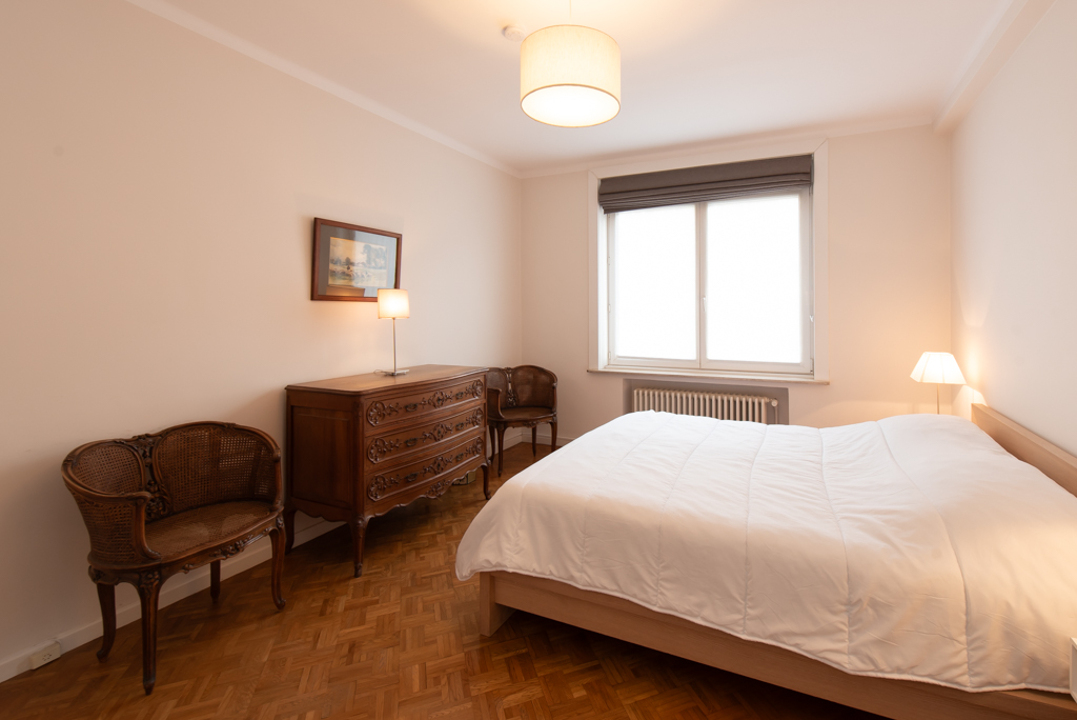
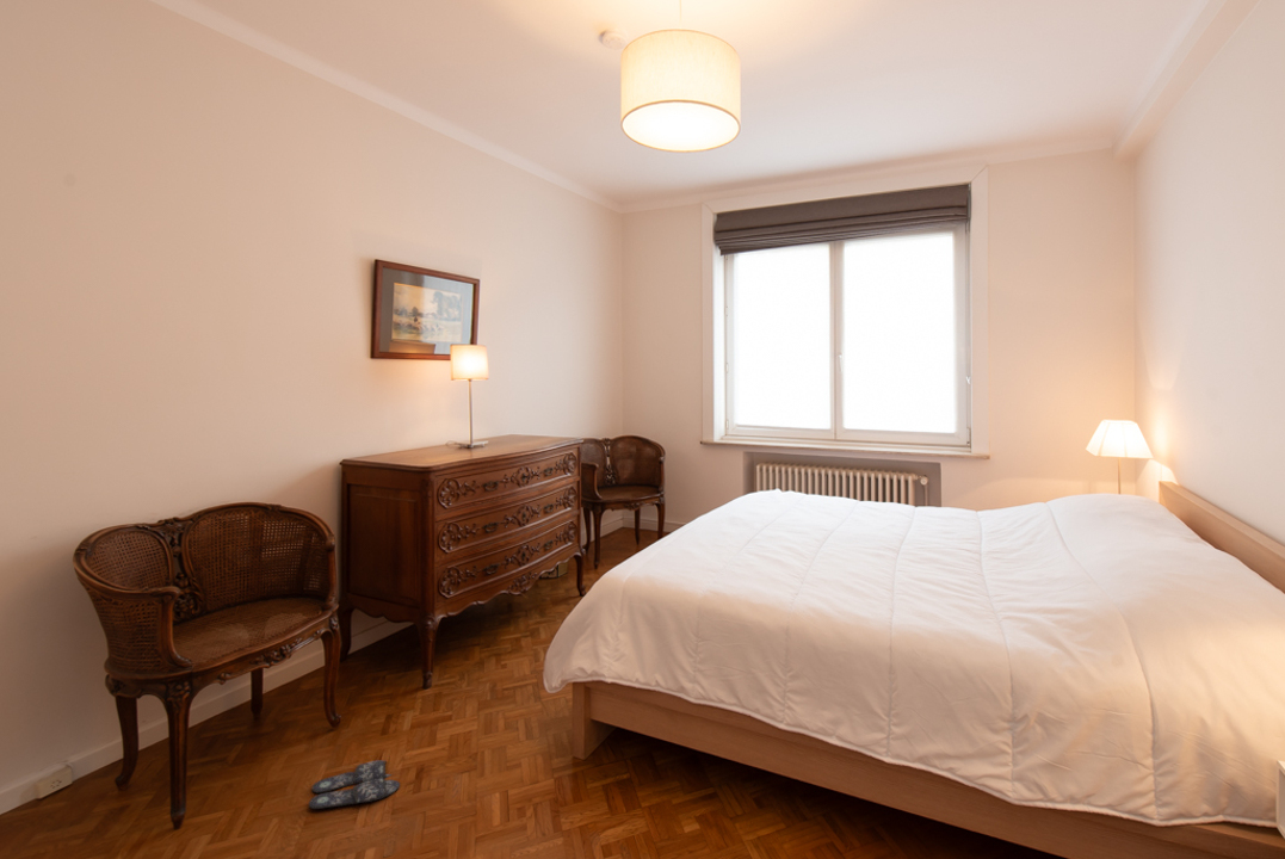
+ slippers [308,759,401,810]
